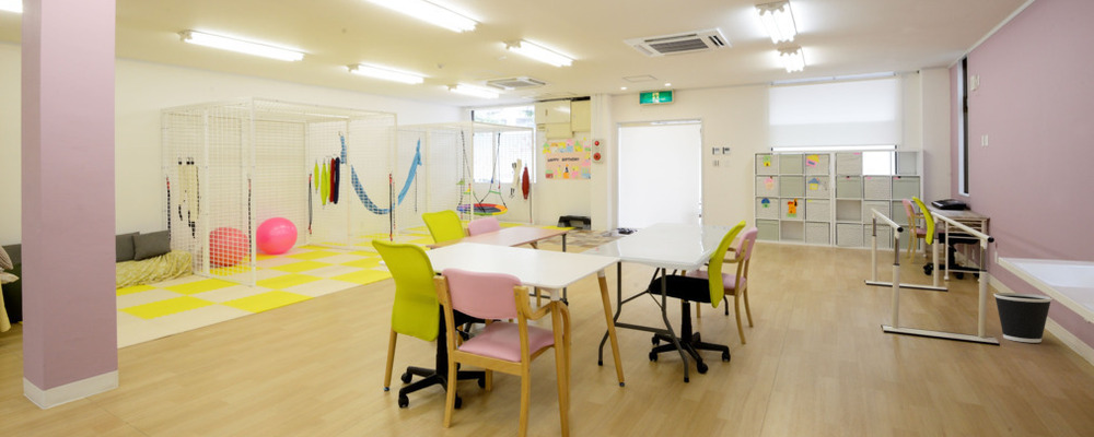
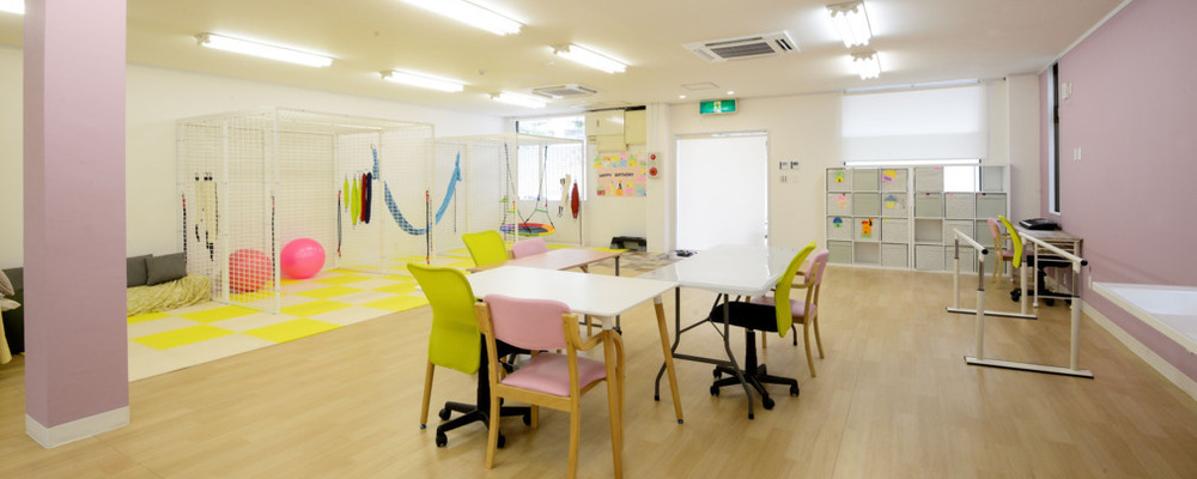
- wastebasket [992,292,1054,344]
